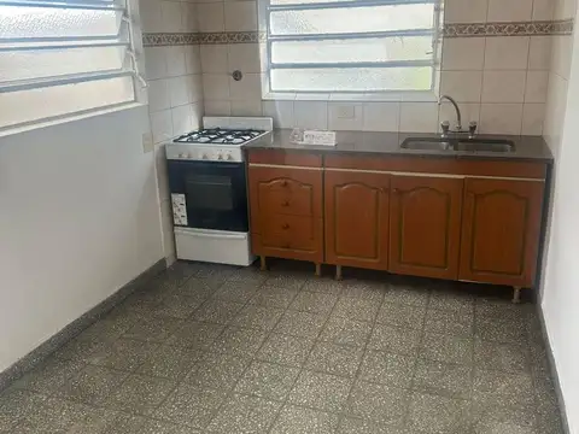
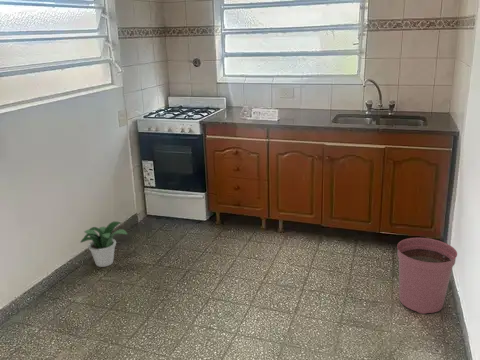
+ plant pot [396,237,458,315]
+ potted plant [79,221,128,268]
